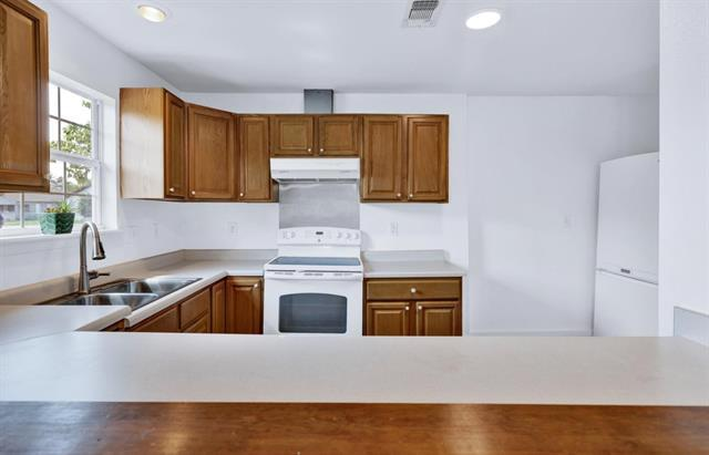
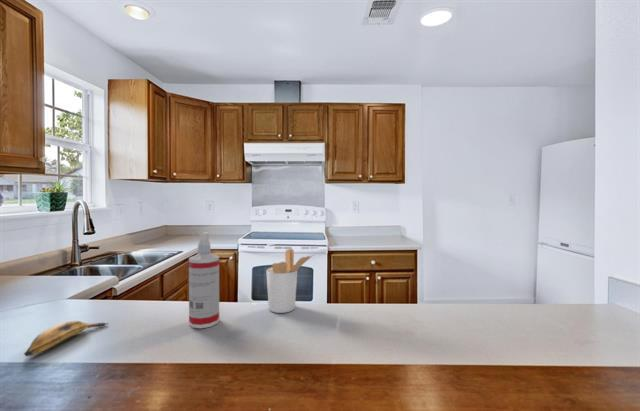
+ spray bottle [188,231,220,329]
+ utensil holder [265,248,315,314]
+ banana [23,320,108,357]
